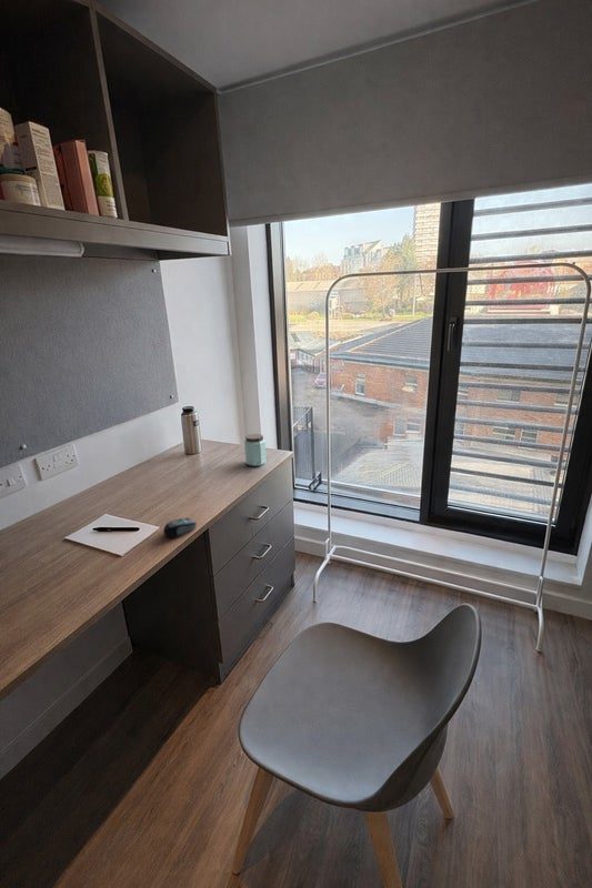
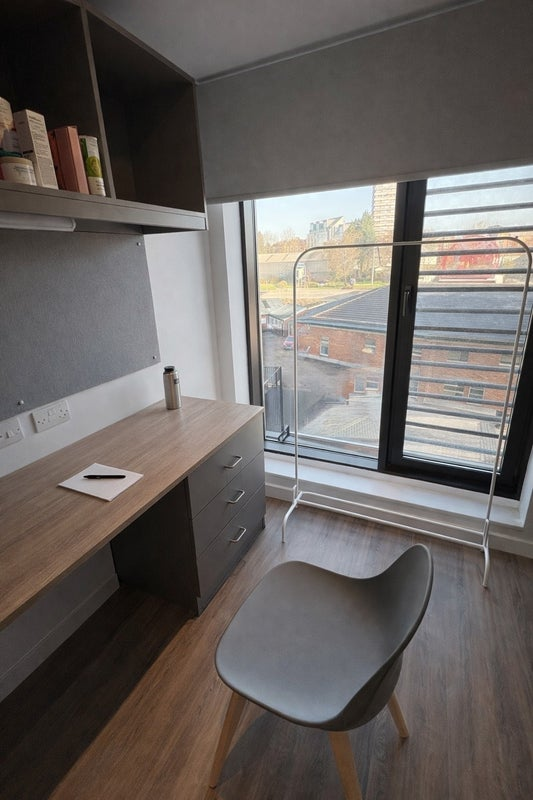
- peanut butter [243,433,268,467]
- computer mouse [162,516,198,539]
